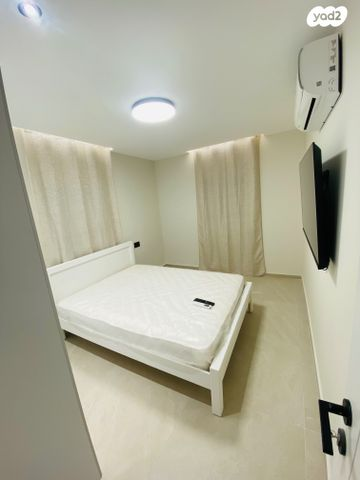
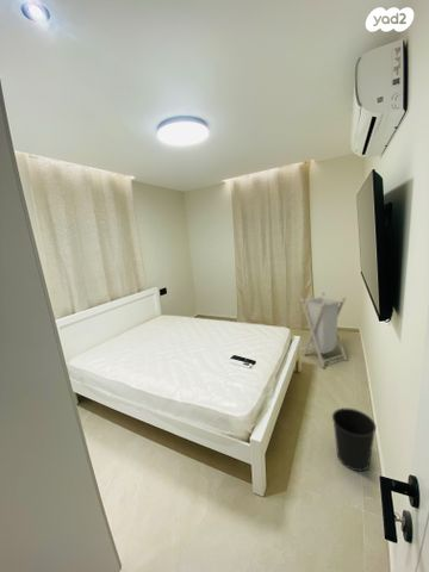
+ wastebasket [331,406,378,472]
+ laundry hamper [299,291,348,369]
